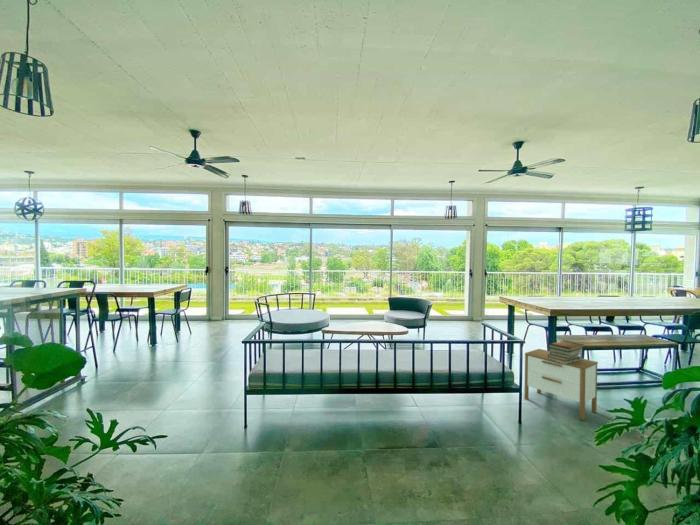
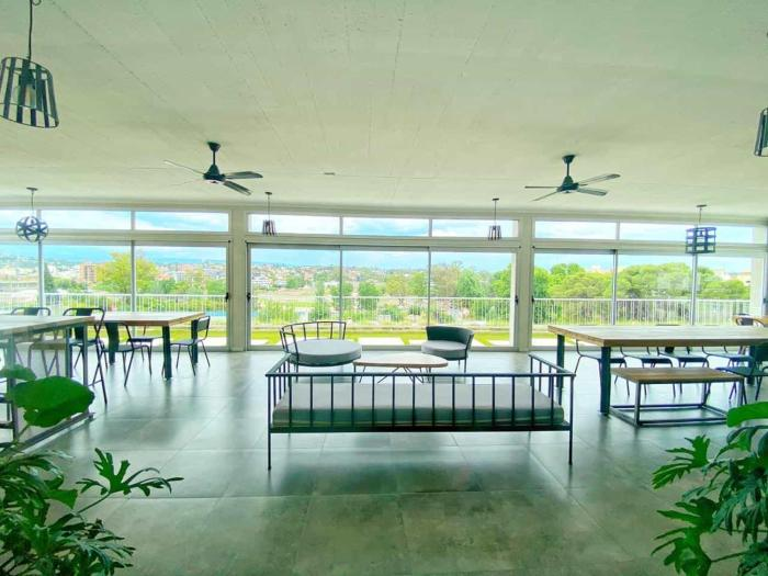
- nightstand [523,348,599,421]
- book stack [546,340,585,364]
